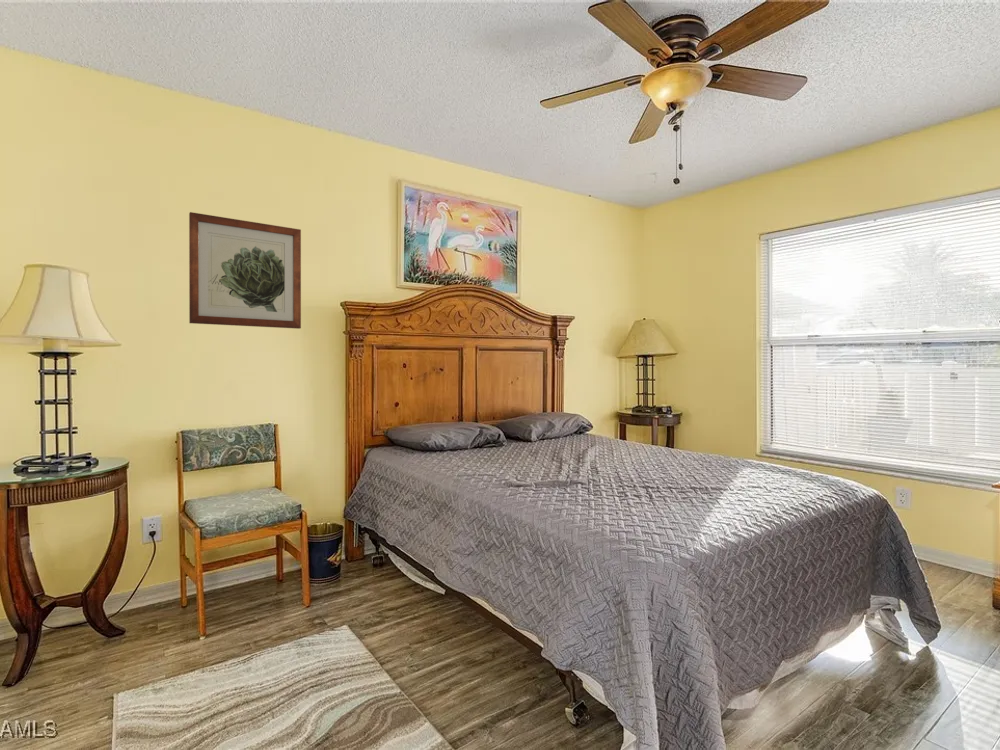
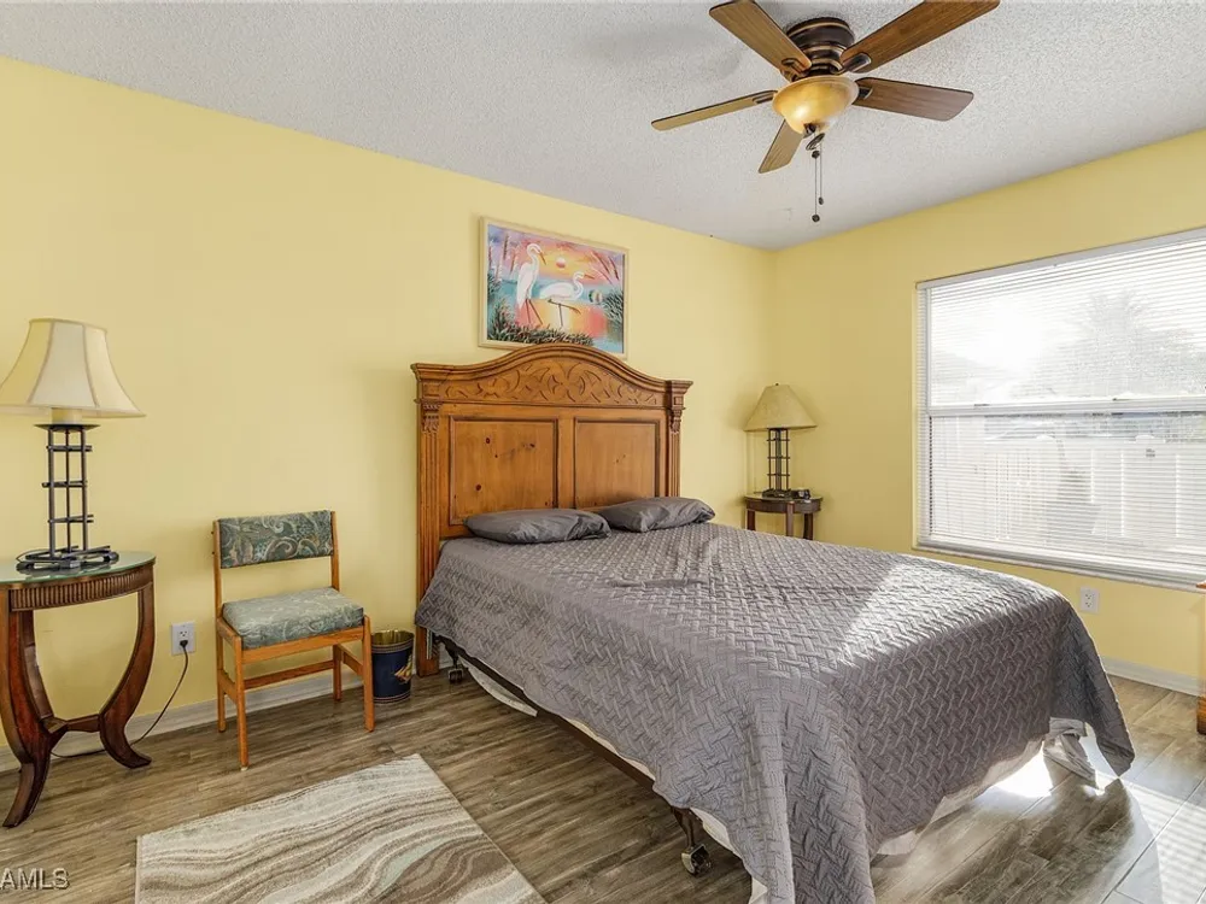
- wall art [188,211,302,330]
